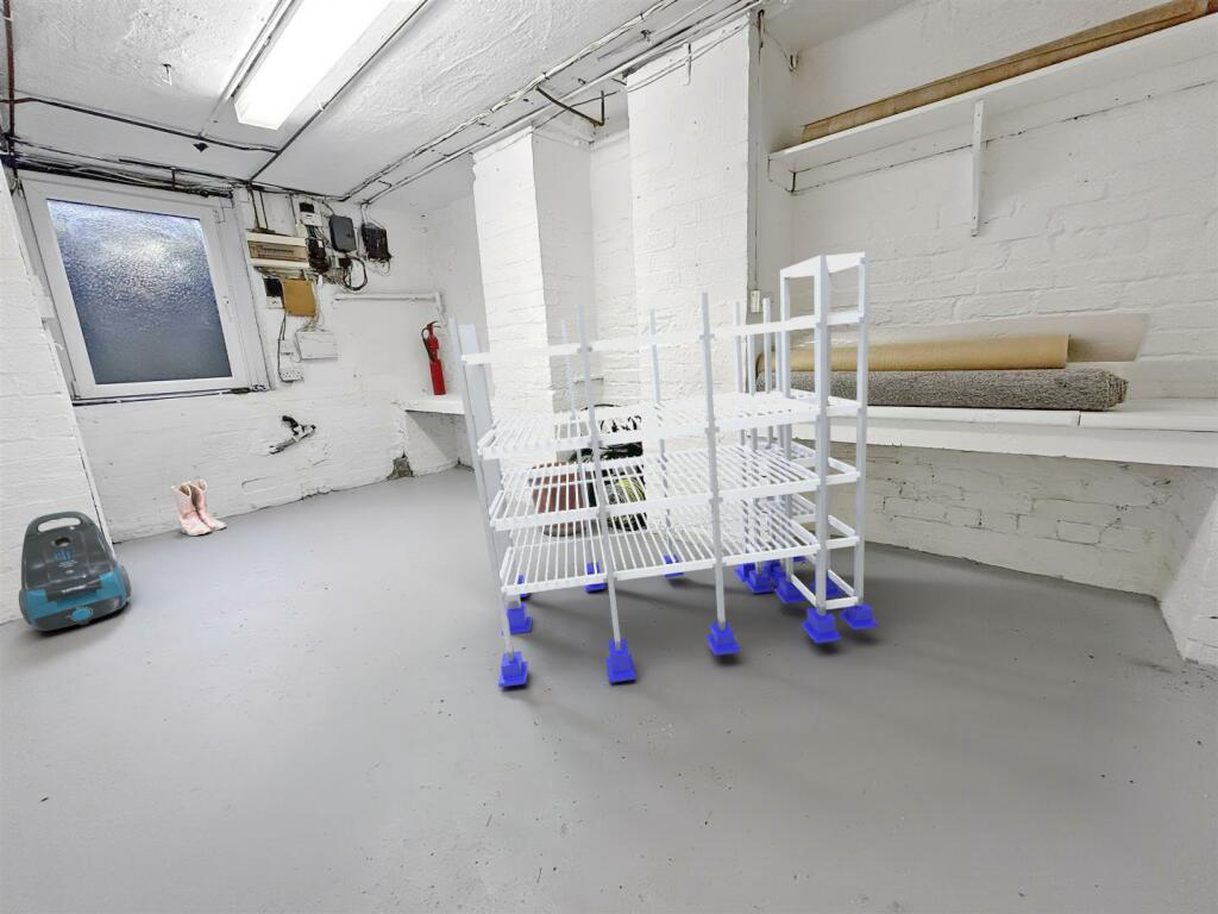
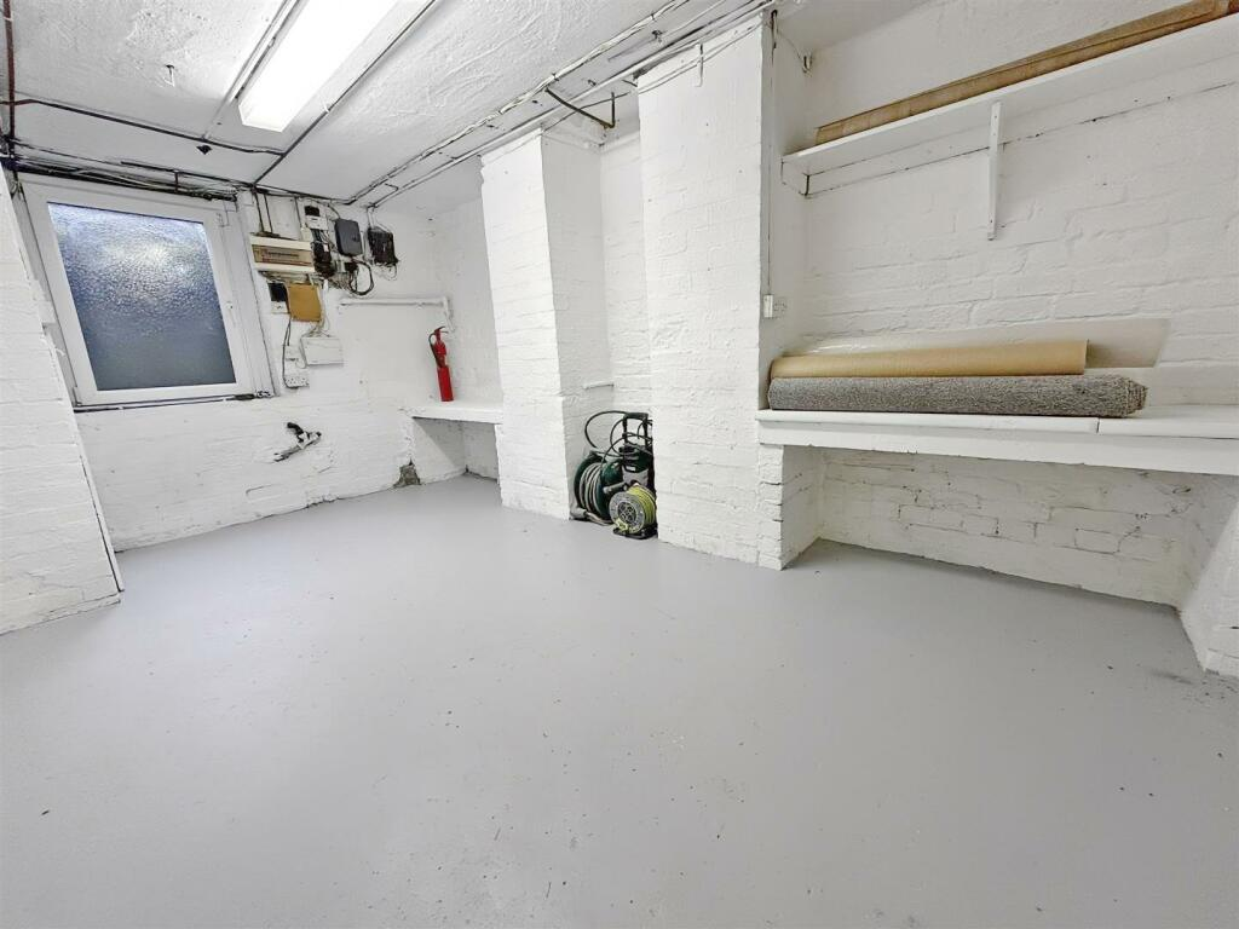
- boots [169,478,227,537]
- bucket [526,458,591,537]
- shelving unit [447,250,879,688]
- vacuum cleaner [18,509,132,632]
